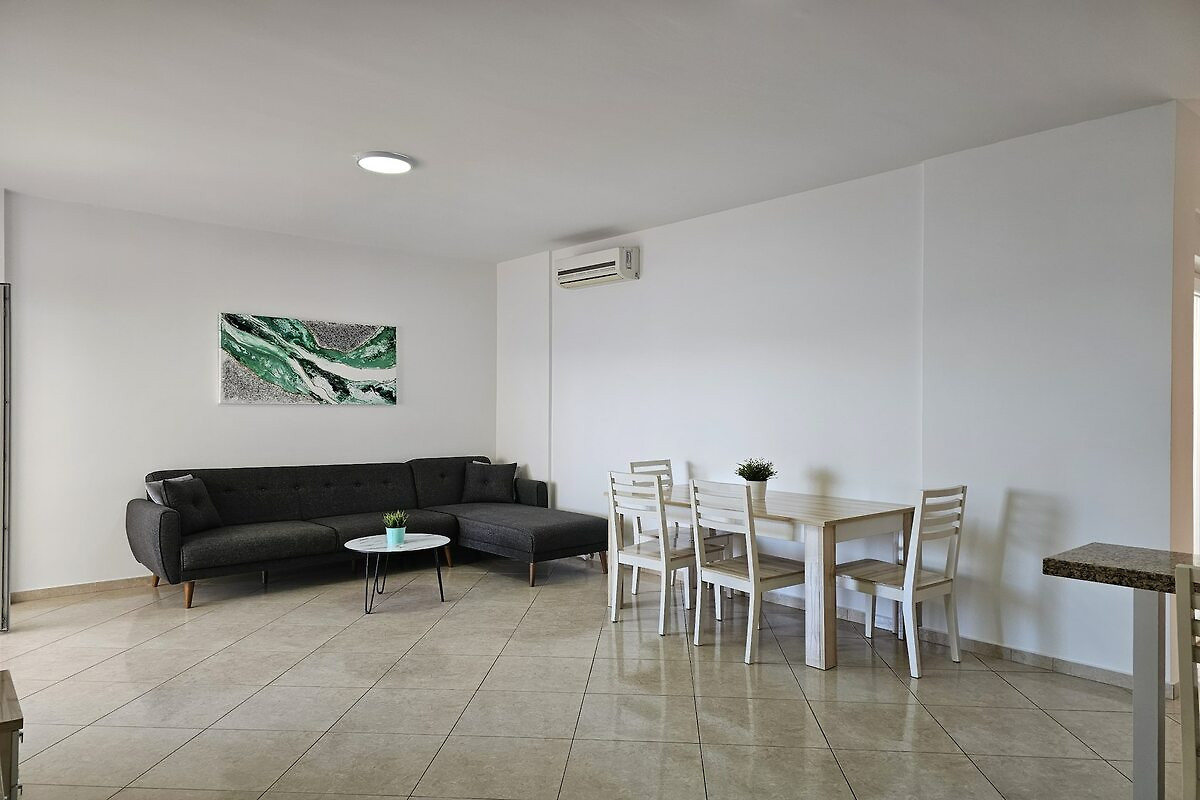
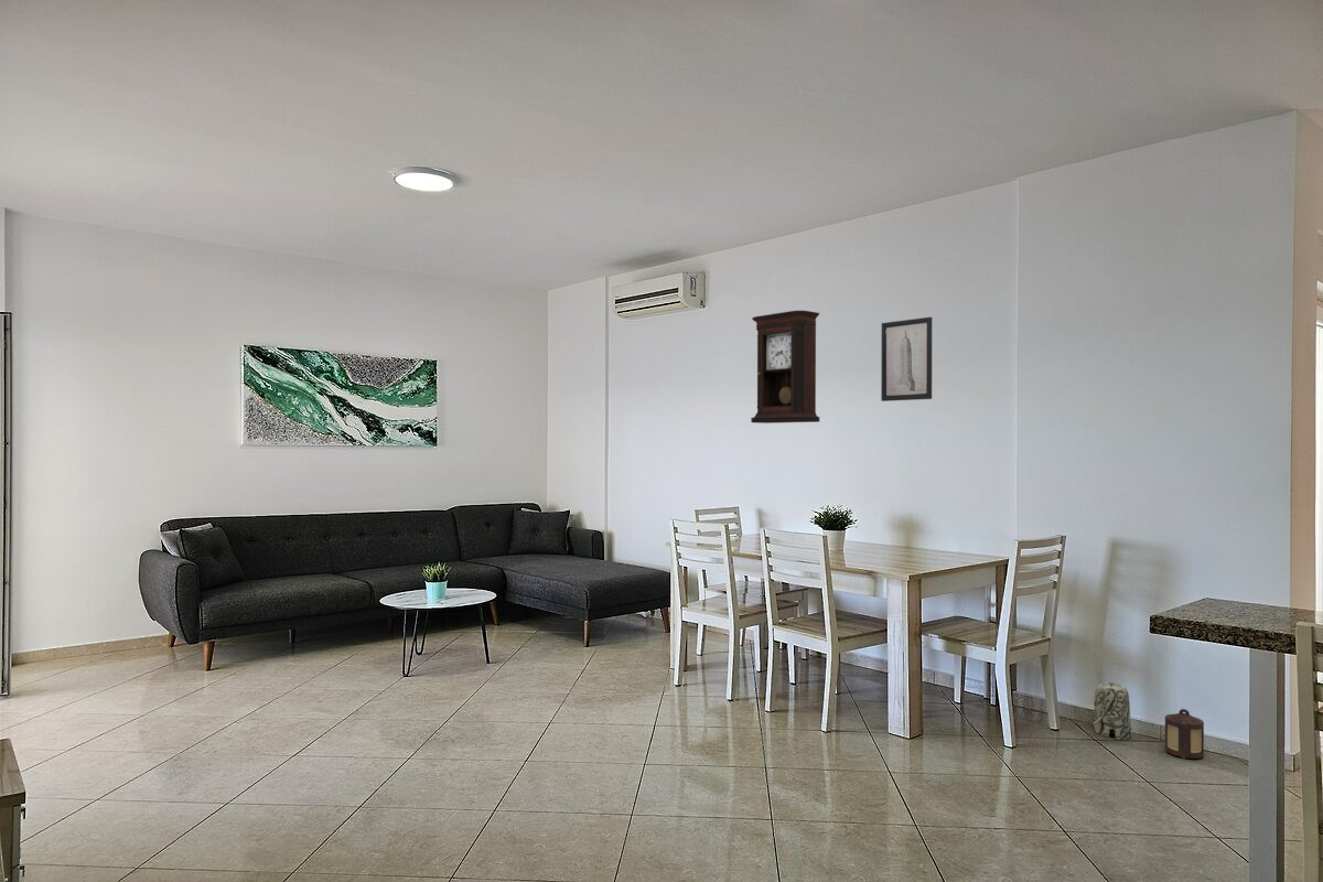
+ wall art [880,316,933,402]
+ lantern [1164,708,1205,760]
+ pendulum clock [750,310,821,424]
+ toy elephant [1093,681,1132,741]
